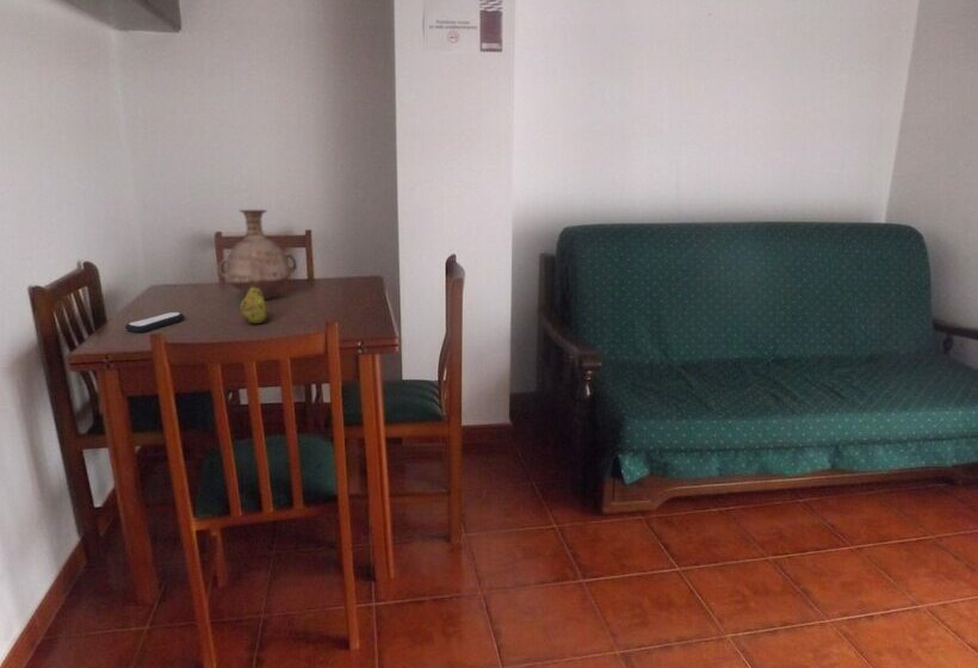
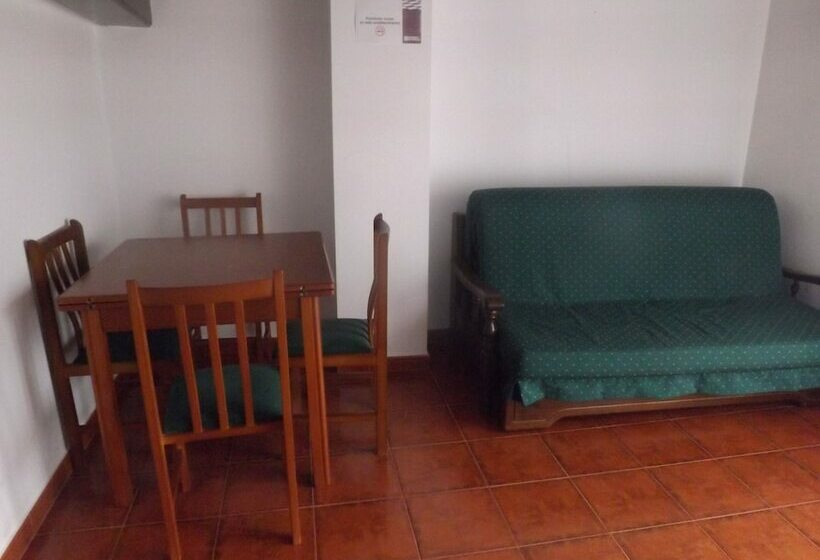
- fruit [239,283,270,324]
- vase [217,209,298,301]
- remote control [124,311,185,334]
